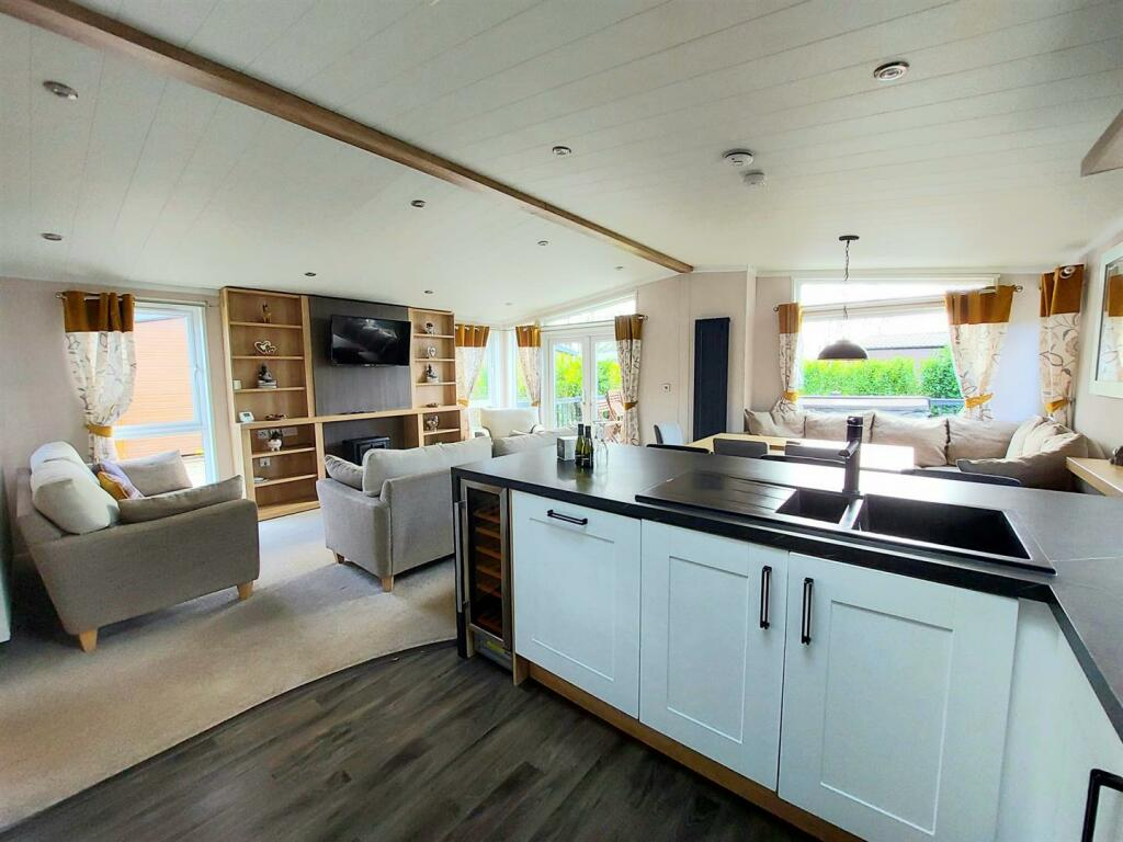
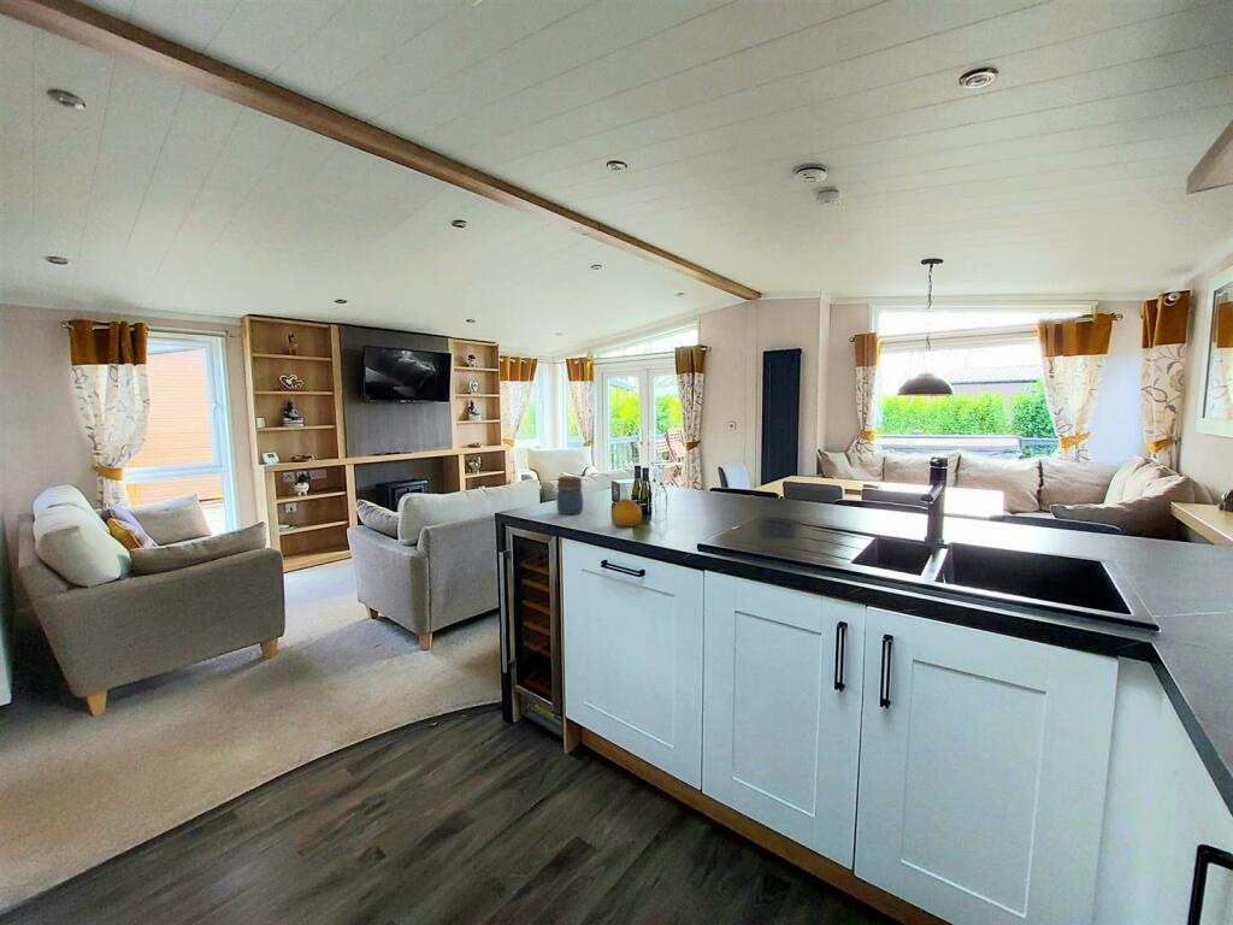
+ fruit [610,497,643,528]
+ jar [555,475,584,515]
